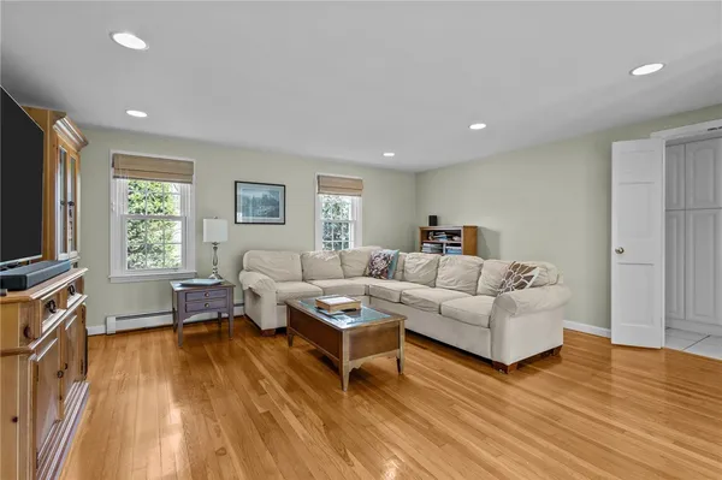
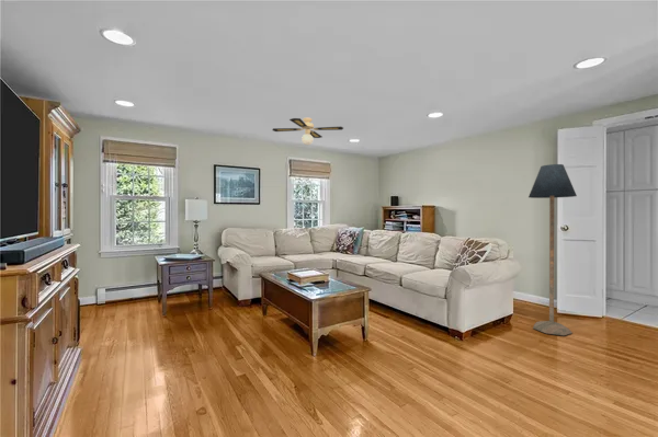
+ floor lamp [527,163,578,336]
+ ceiling fan [272,117,344,146]
